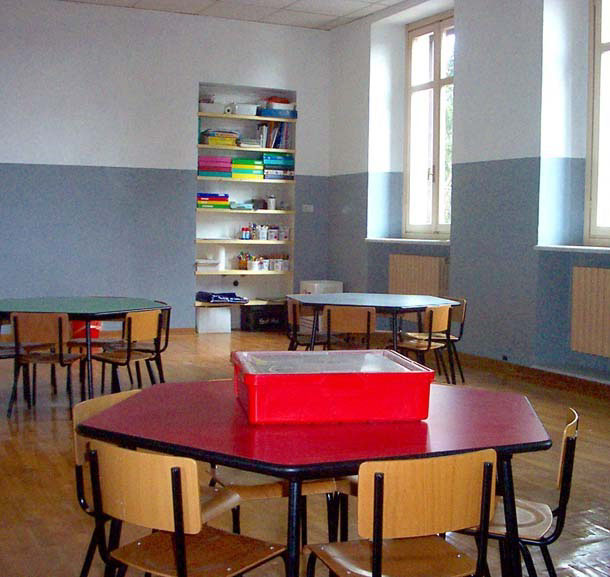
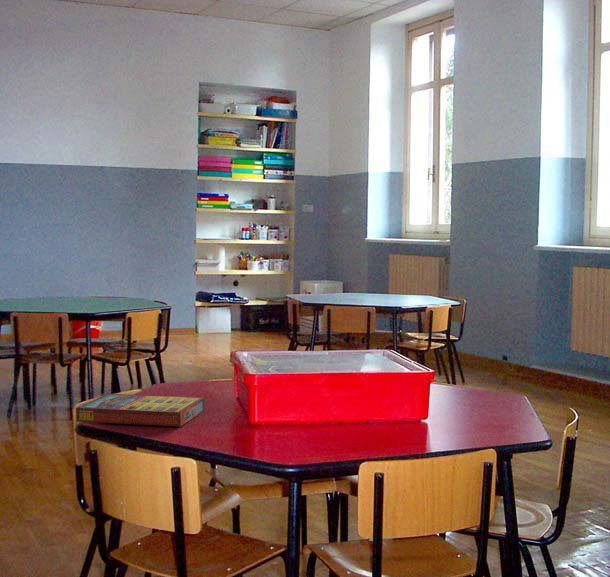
+ game compilation box [75,393,206,427]
